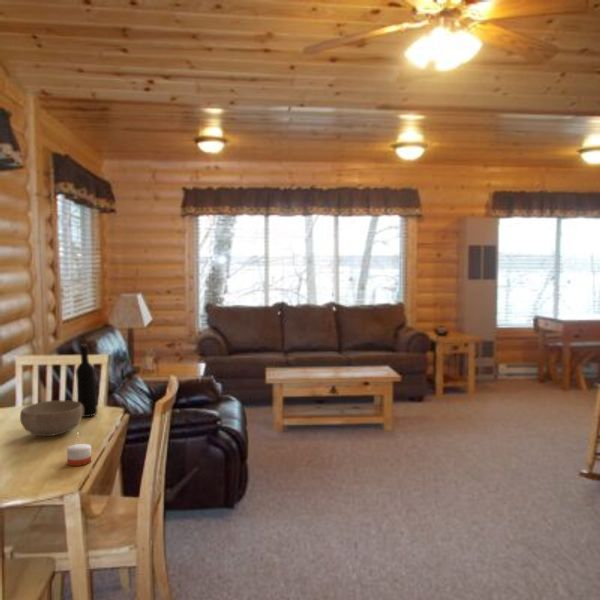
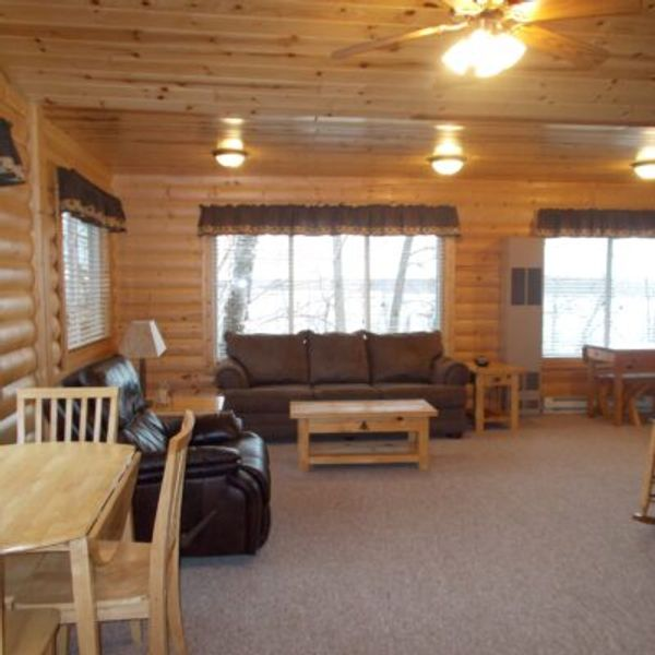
- wine bottle [75,343,99,418]
- candle [66,439,92,467]
- bowl [19,400,83,437]
